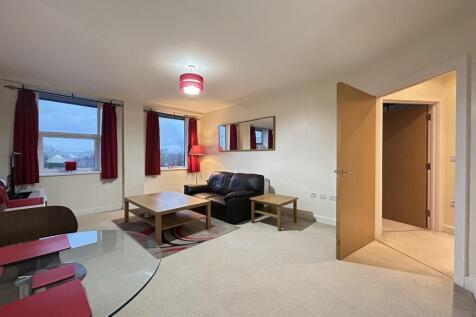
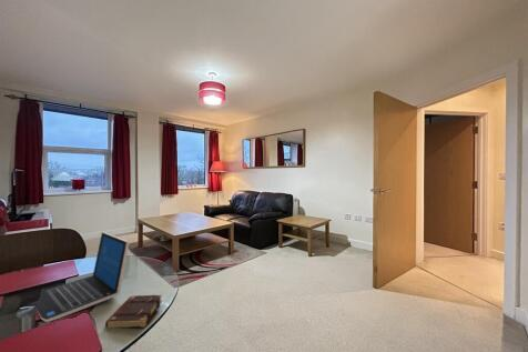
+ laptop [33,231,131,323]
+ book [104,294,163,329]
